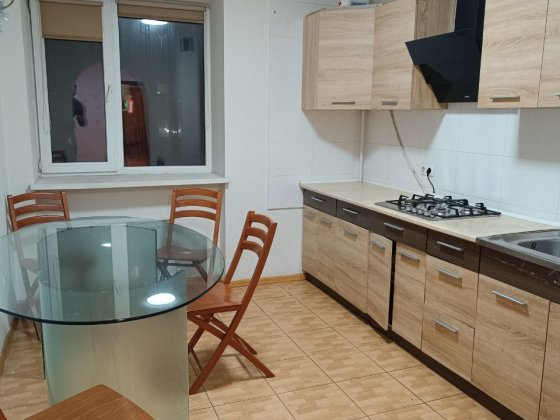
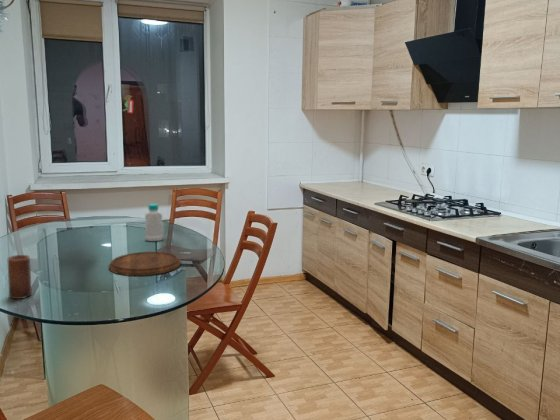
+ cutting board [108,251,182,277]
+ bottle [144,203,164,242]
+ candle [7,254,33,300]
